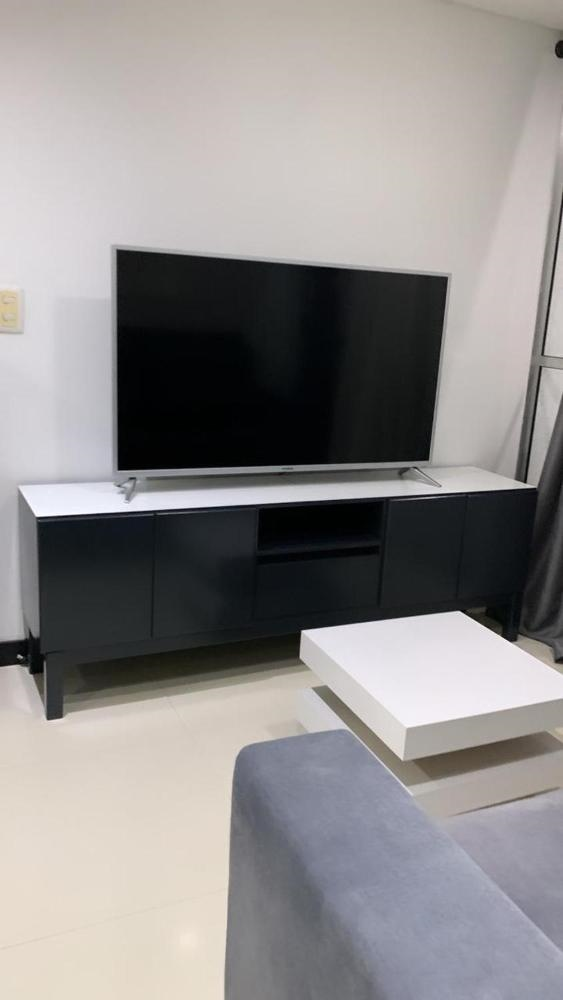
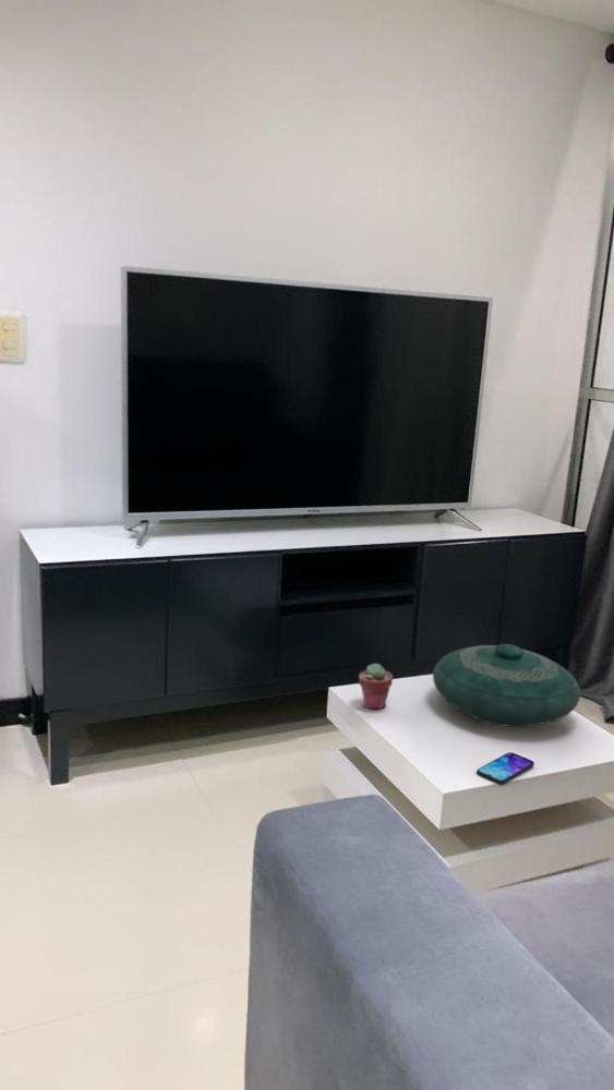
+ decorative bowl [432,643,581,728]
+ smartphone [475,751,535,785]
+ potted succulent [358,662,394,710]
